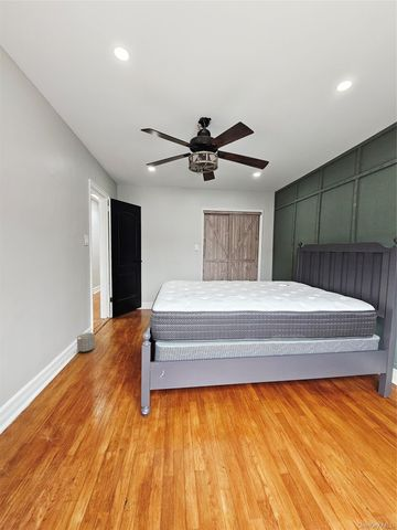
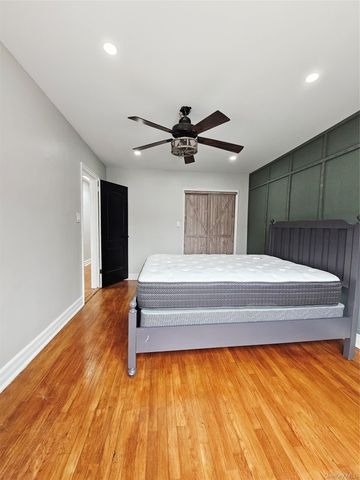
- planter [76,331,96,353]
